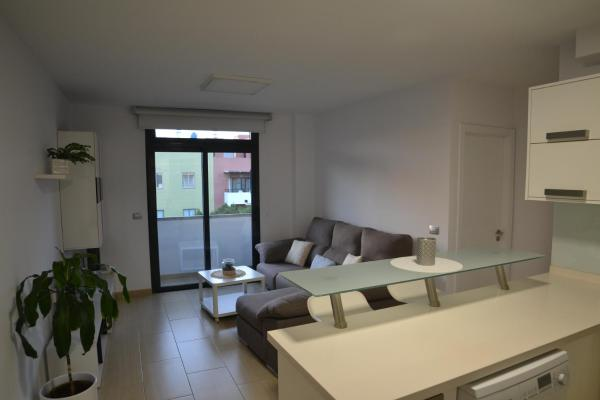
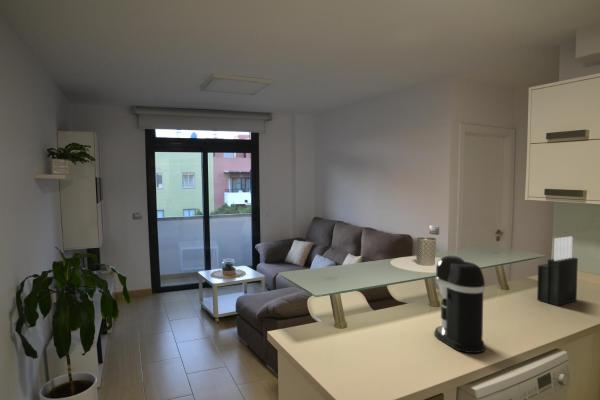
+ coffee maker [433,255,486,354]
+ knife block [536,235,579,307]
